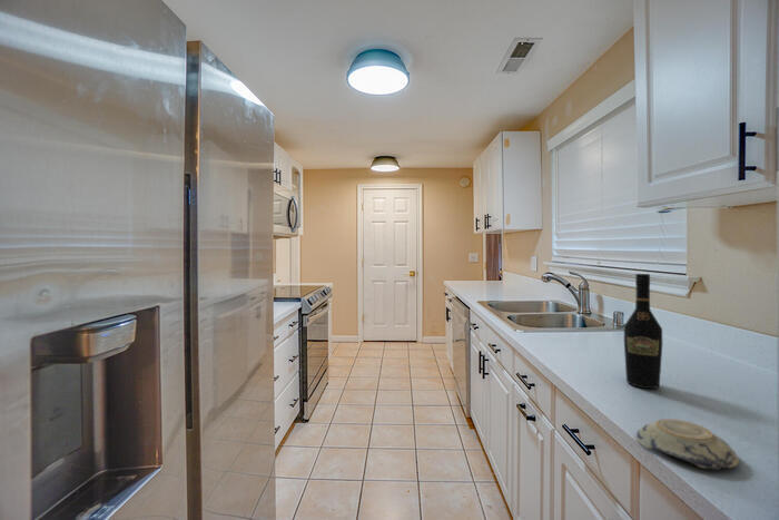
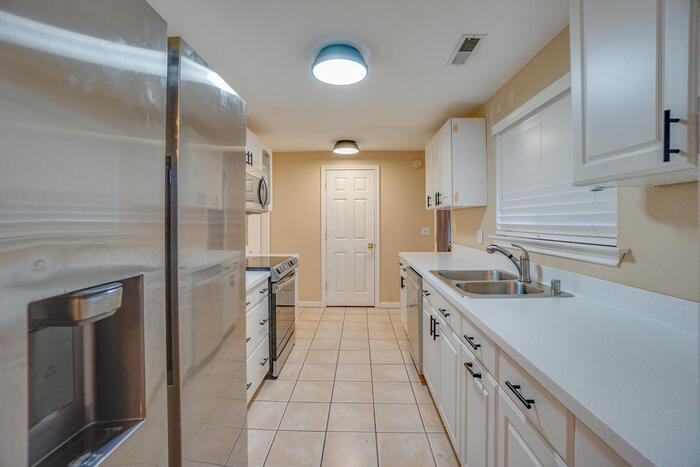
- wine bottle [623,273,663,390]
- decorative bowl [635,418,740,470]
